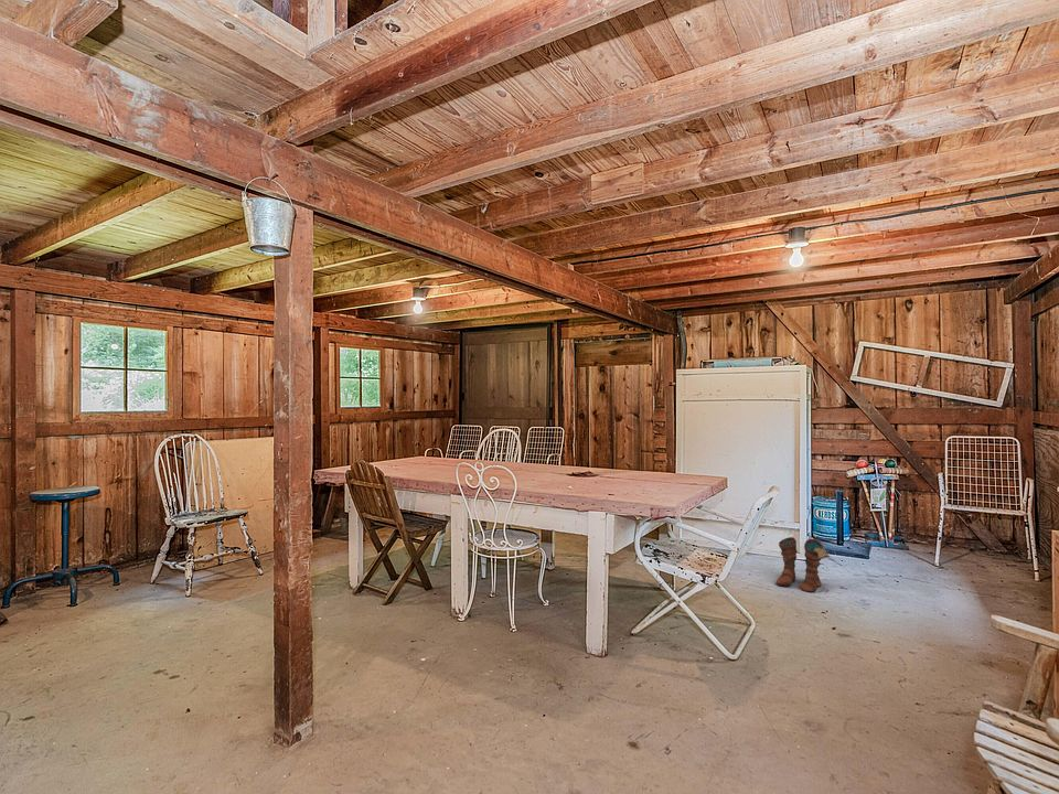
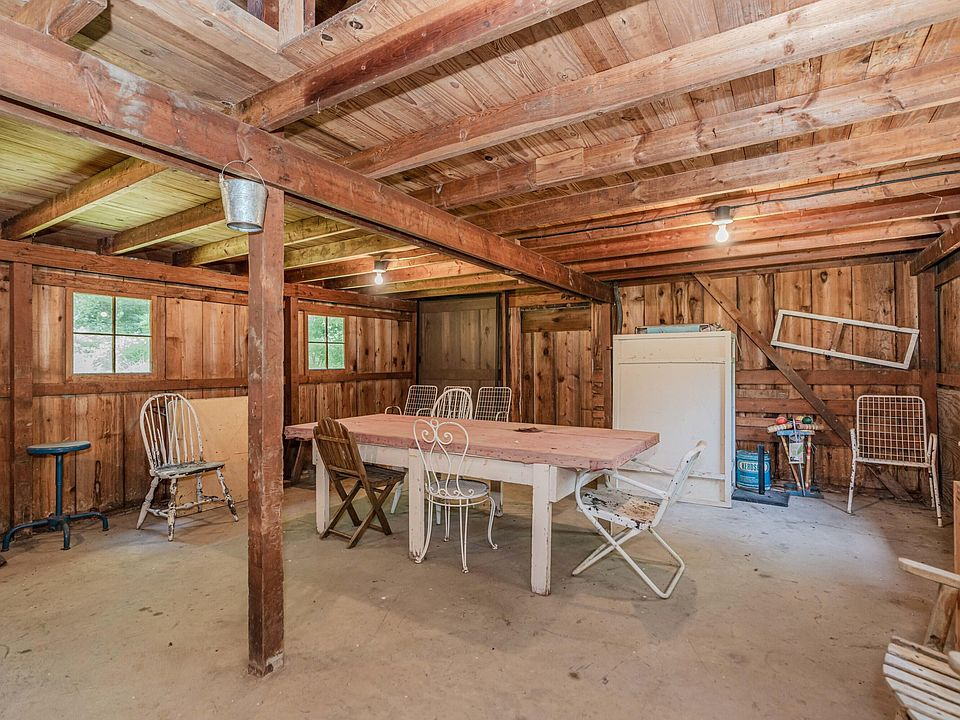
- boots [774,536,831,593]
